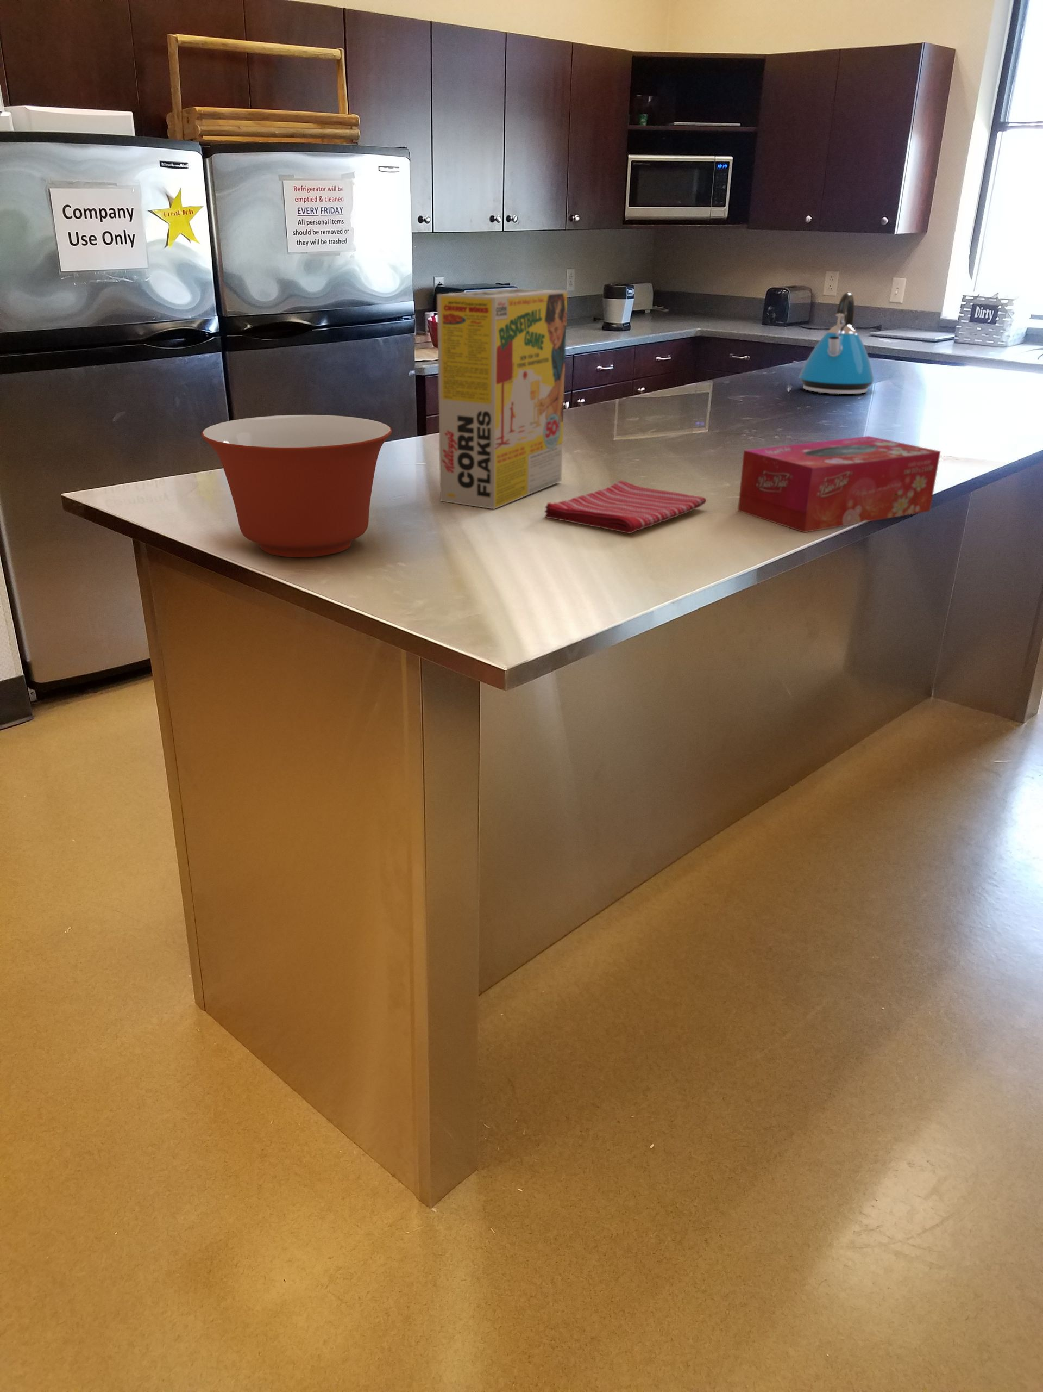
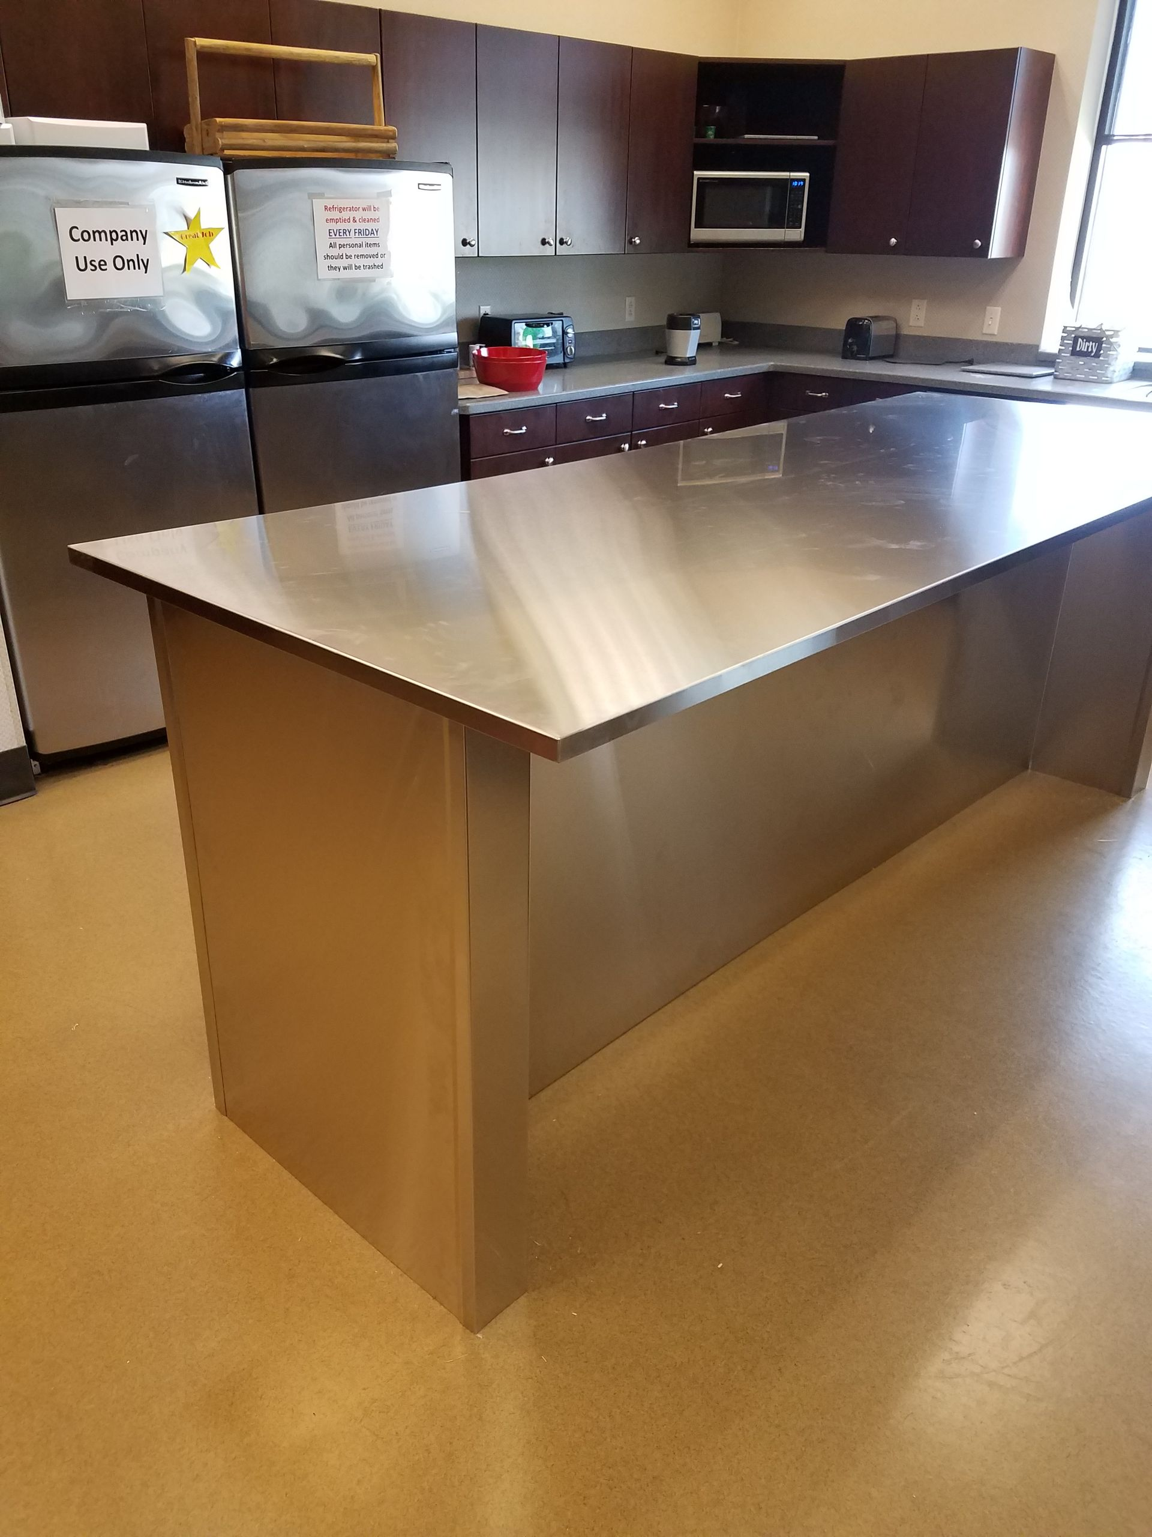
- tissue box [737,435,941,533]
- dish towel [543,480,707,534]
- cereal box [437,287,568,510]
- kettle [799,292,874,395]
- mixing bowl [200,414,392,558]
